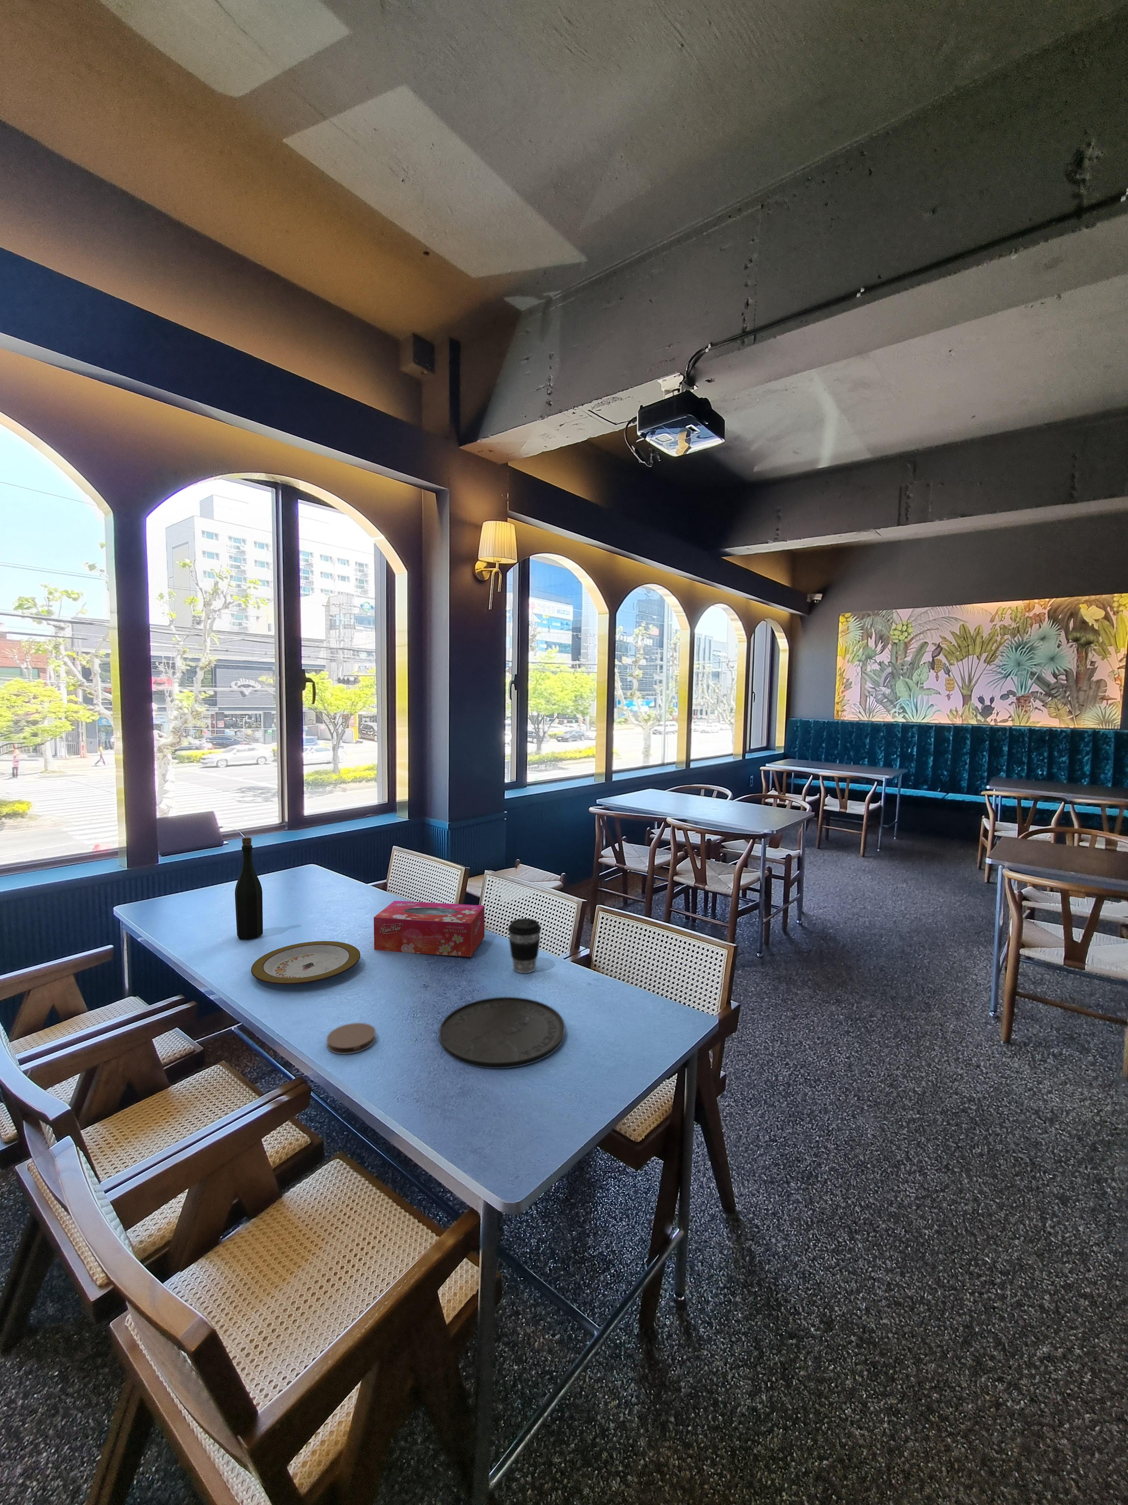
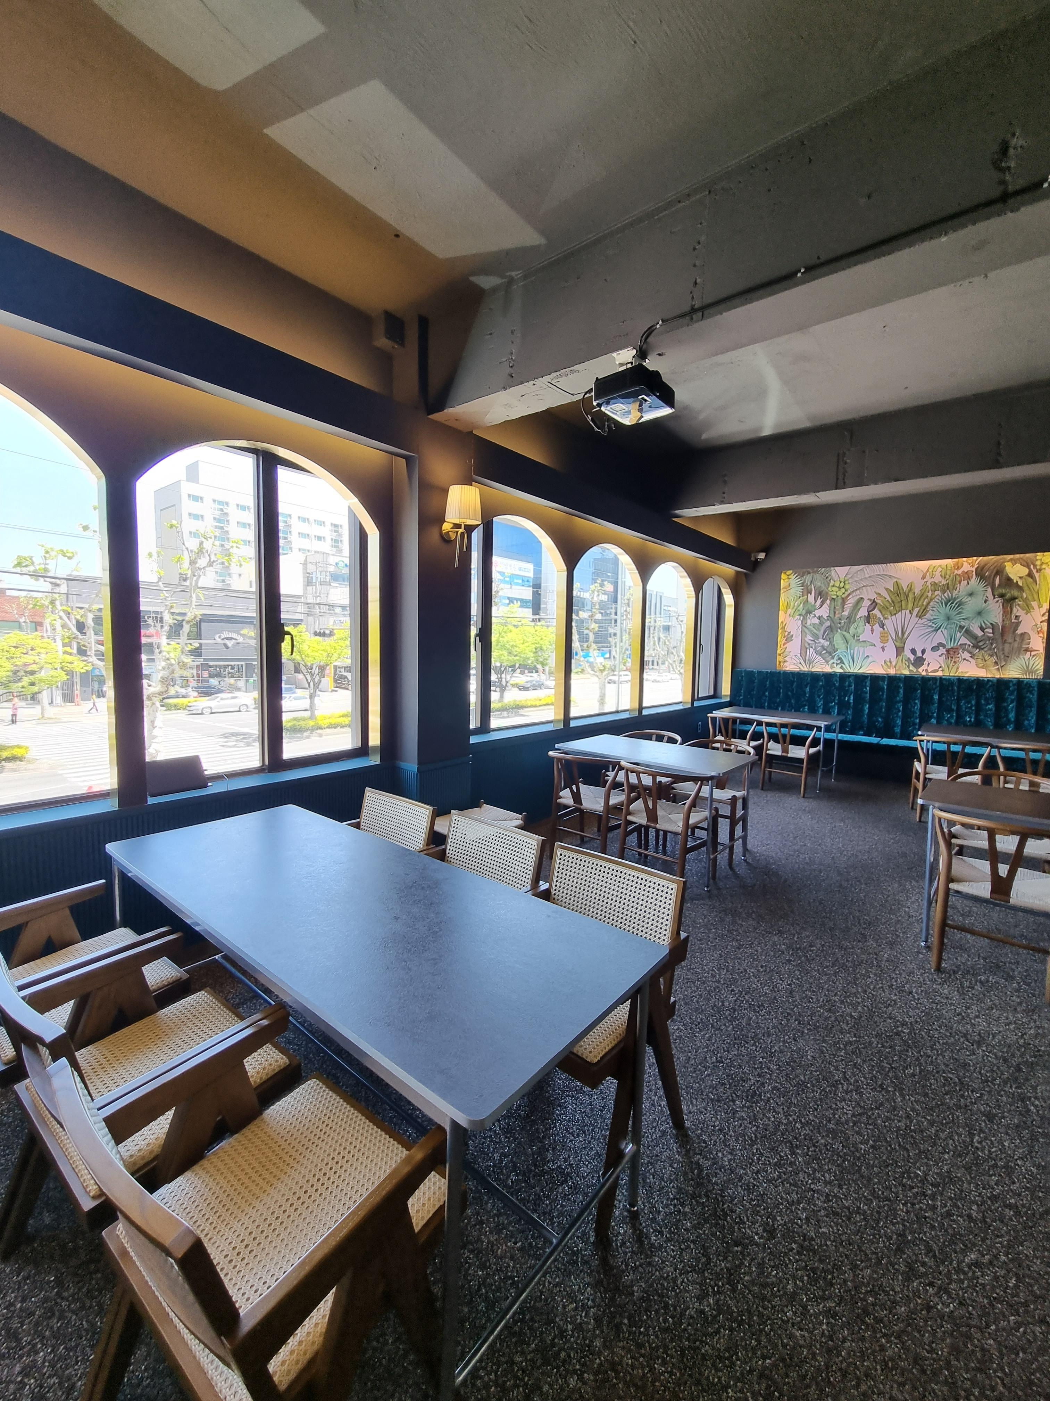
- coaster [326,1023,376,1055]
- plate [251,941,360,985]
- bottle [235,837,263,940]
- plate [438,997,565,1069]
- tissue box [373,901,485,958]
- coffee cup [507,918,541,973]
